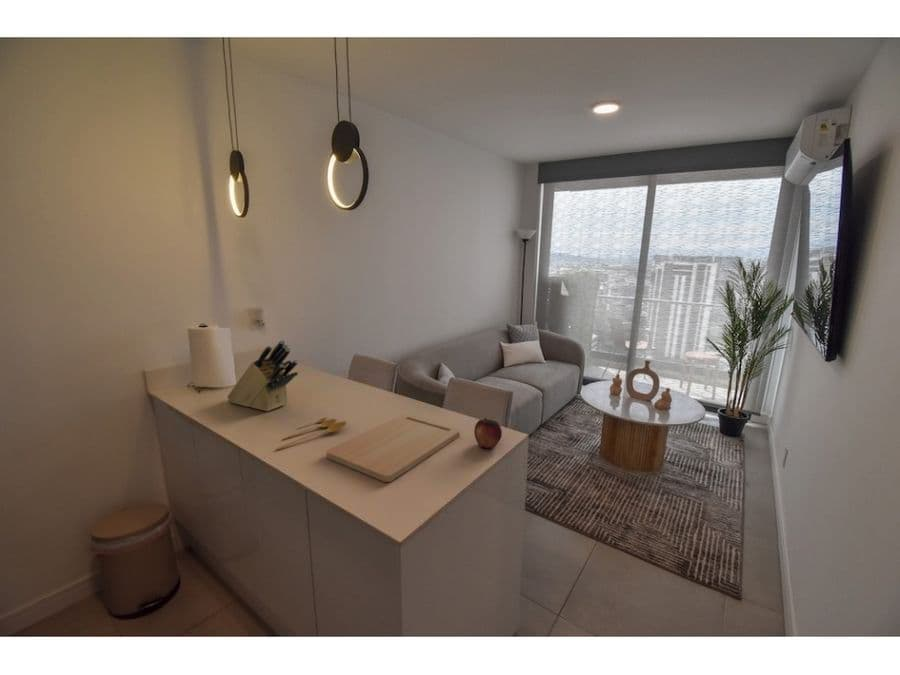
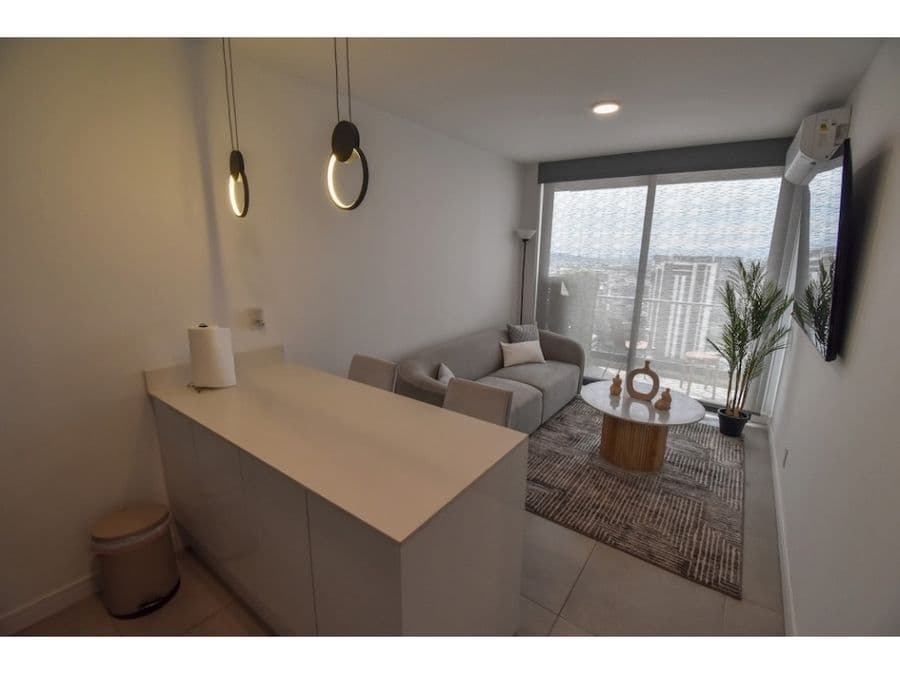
- cutting board [326,414,461,483]
- knife block [226,339,299,412]
- fruit [473,417,503,449]
- spoon [274,417,348,451]
